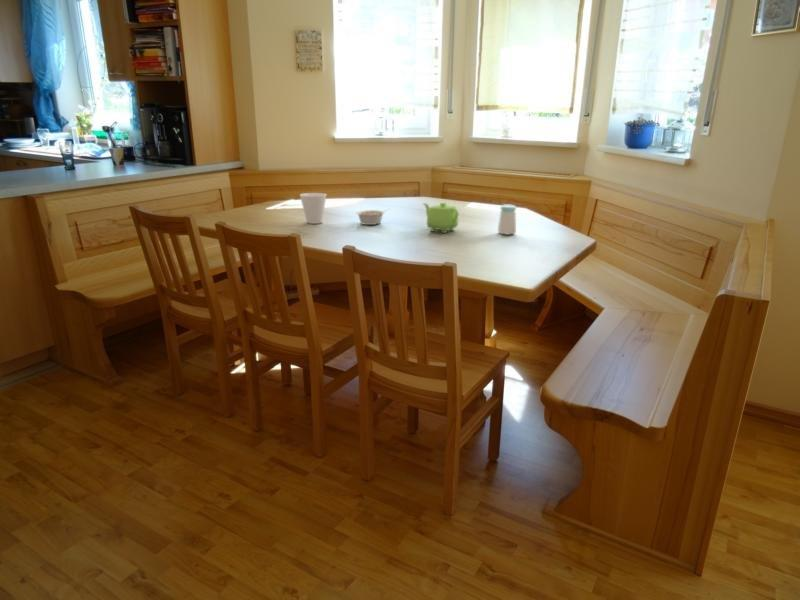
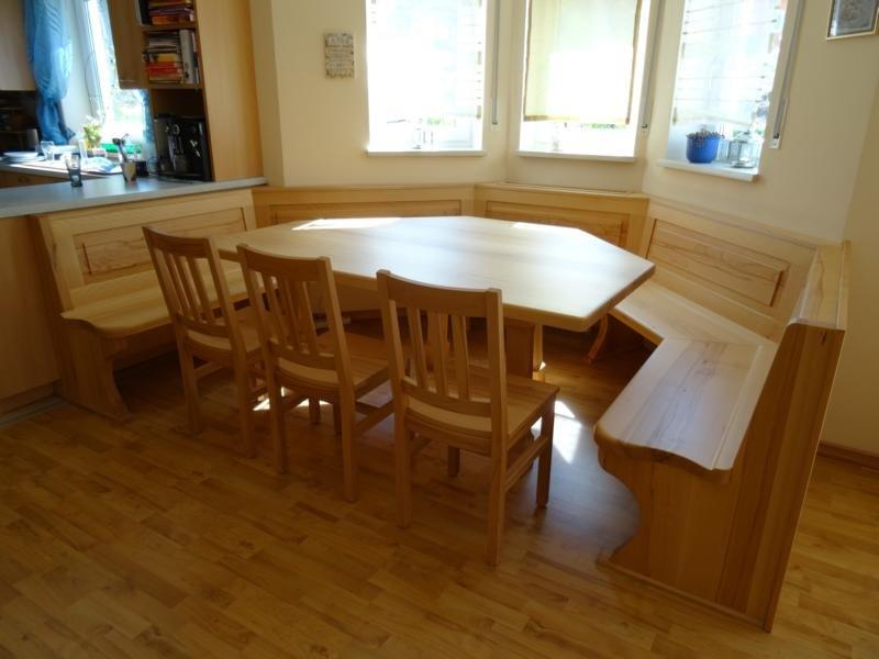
- cup [299,192,328,225]
- teapot [422,202,460,234]
- salt shaker [497,204,517,236]
- legume [355,208,391,226]
